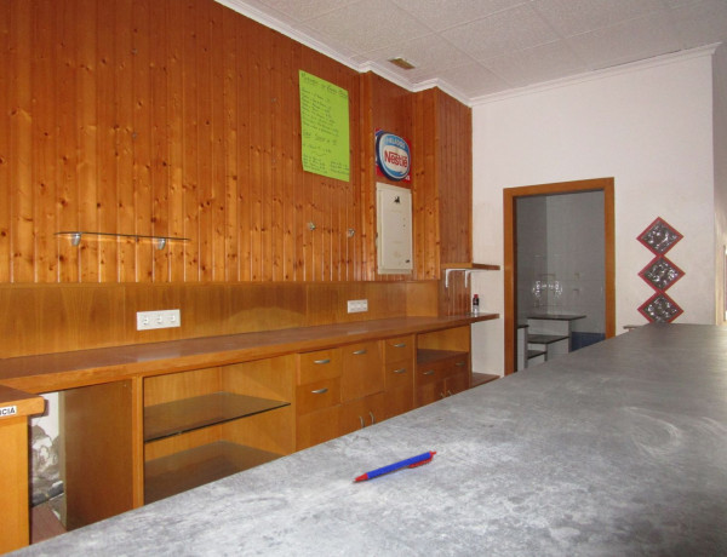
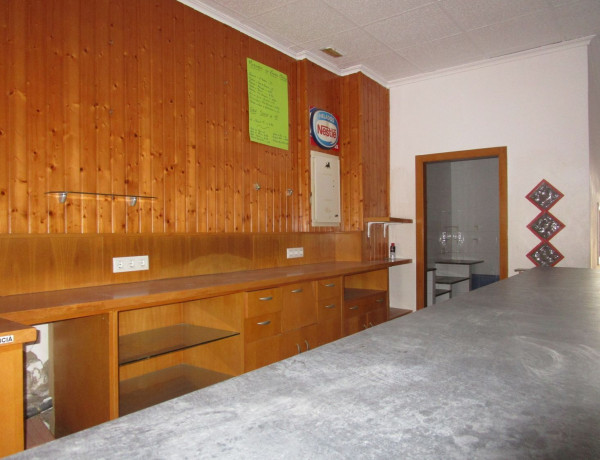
- pen [351,449,439,482]
